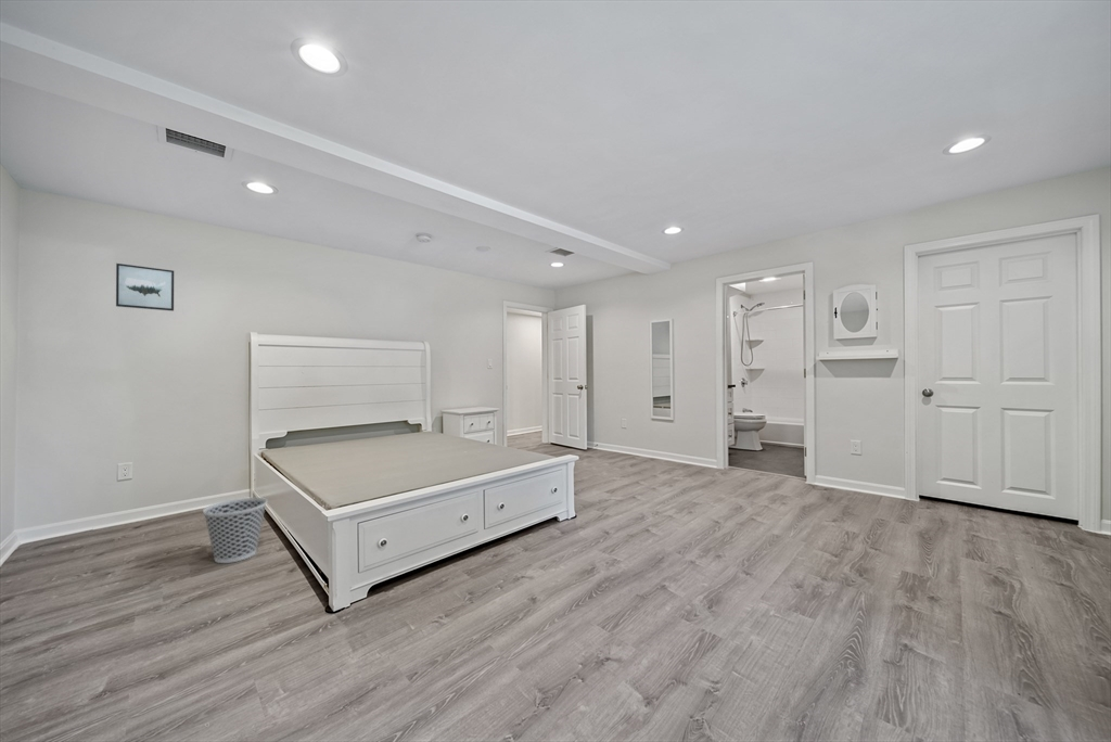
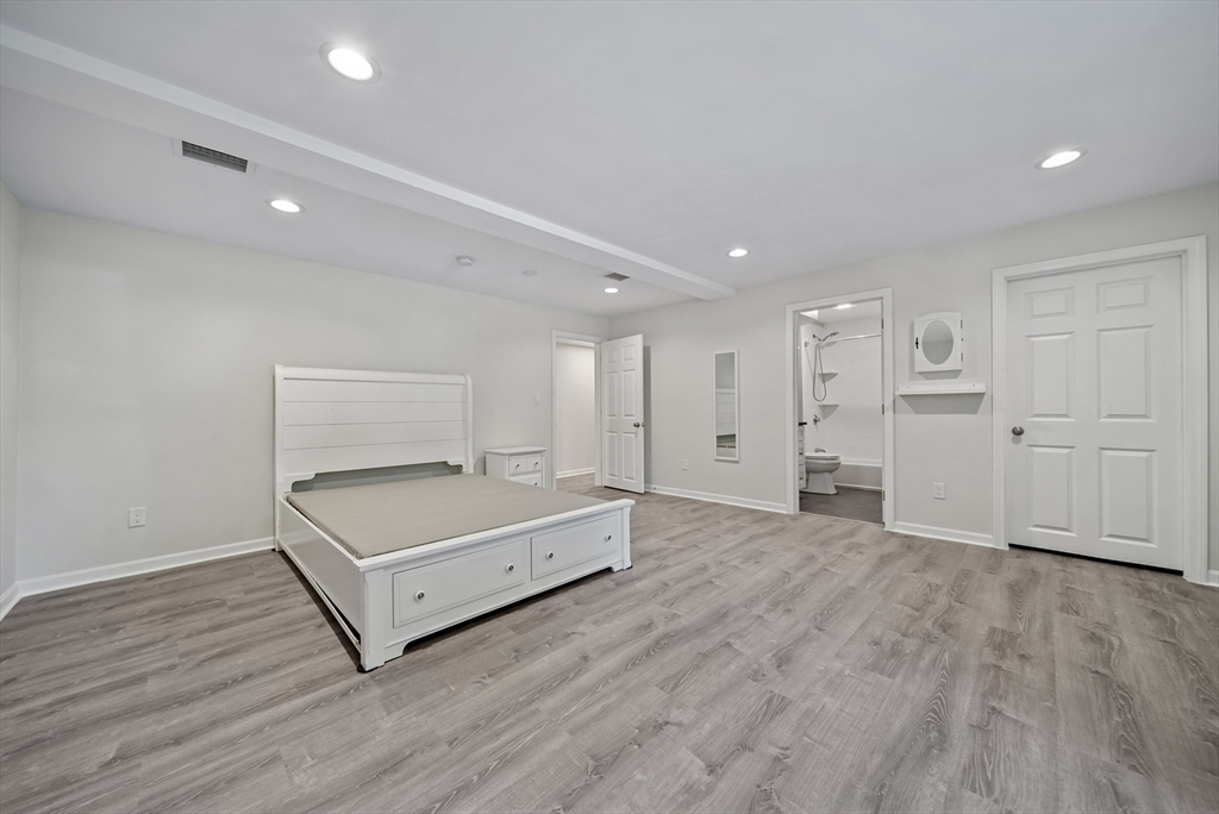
- wastebasket [202,497,268,564]
- wall art [115,263,175,312]
